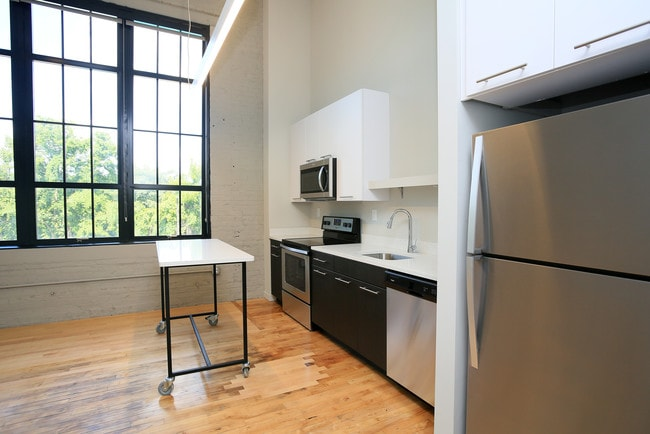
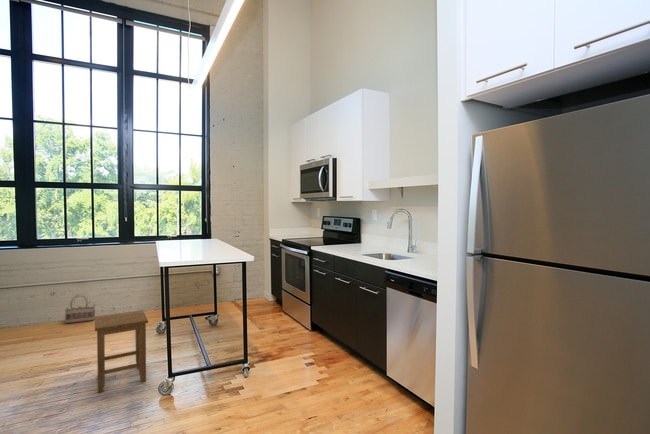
+ stool [94,309,149,393]
+ basket [64,294,96,325]
